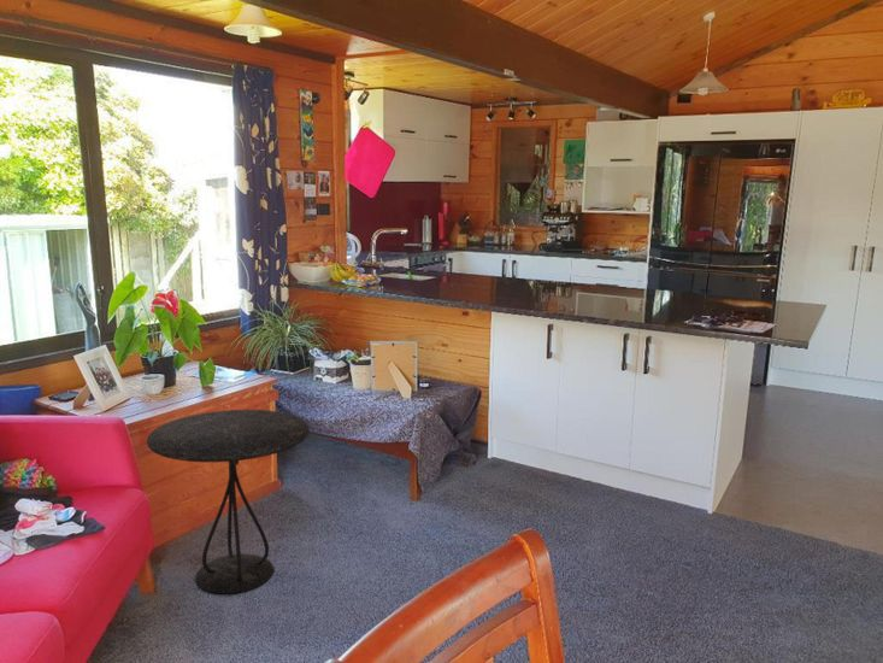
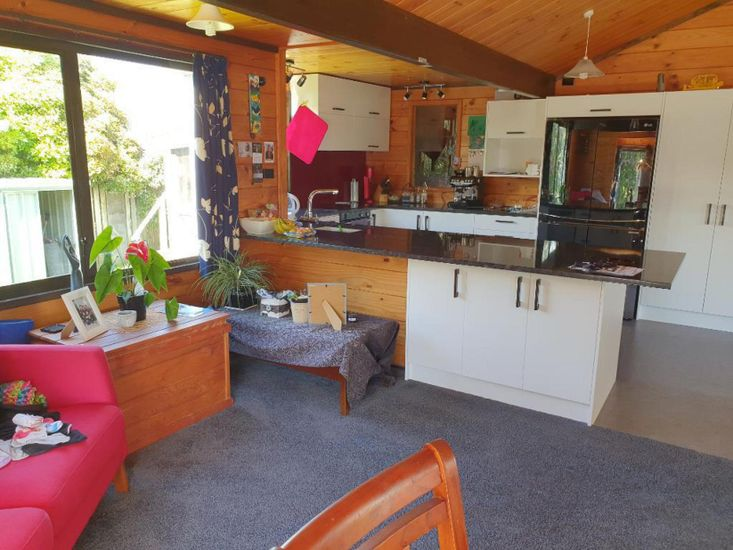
- side table [146,409,311,594]
